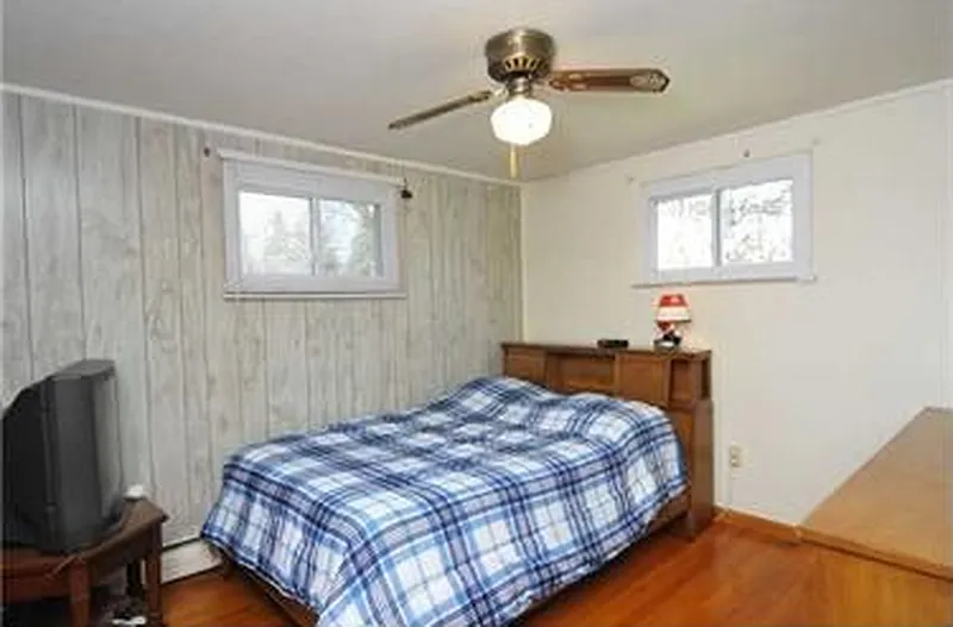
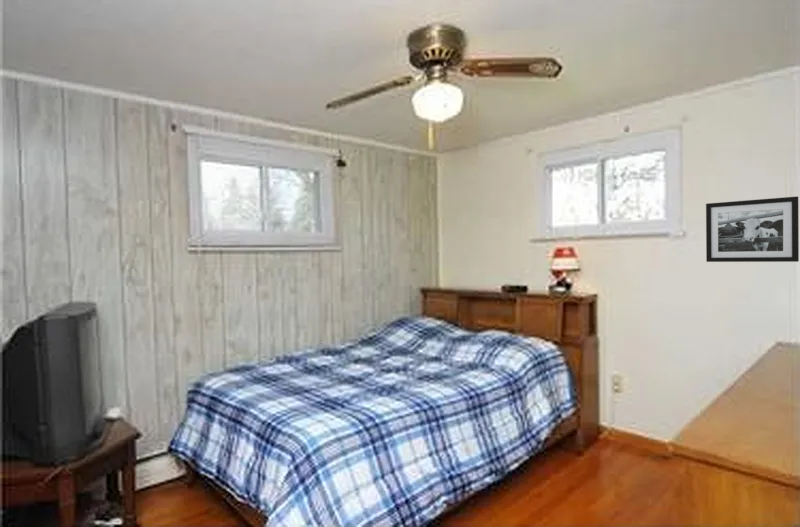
+ picture frame [705,195,800,263]
